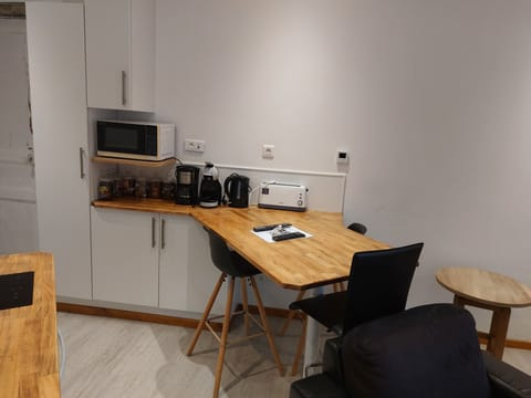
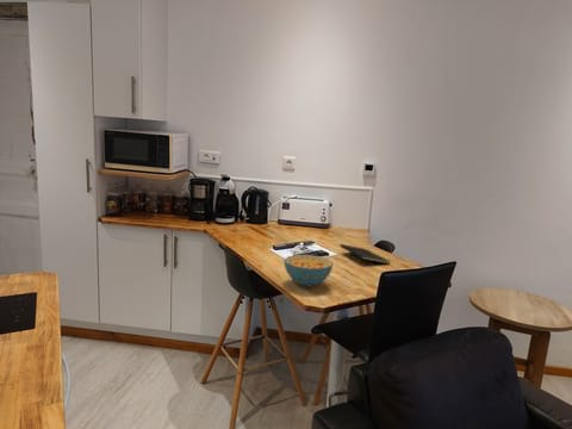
+ notepad [338,243,392,267]
+ cereal bowl [284,254,334,287]
